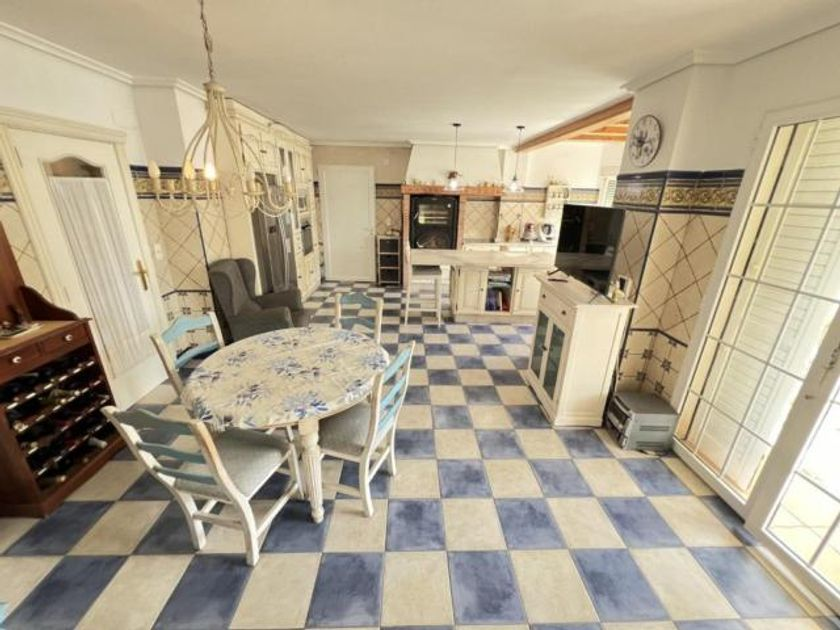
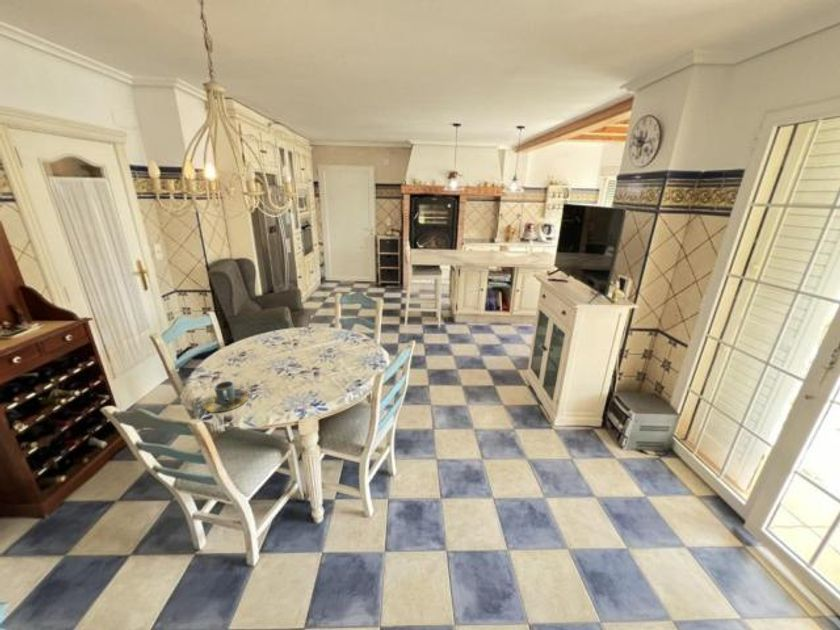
+ cup [202,380,250,413]
